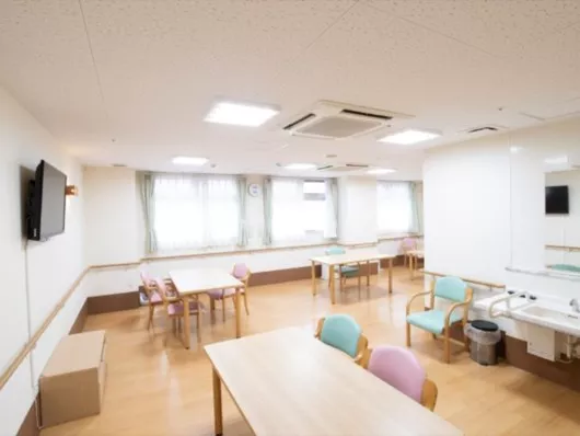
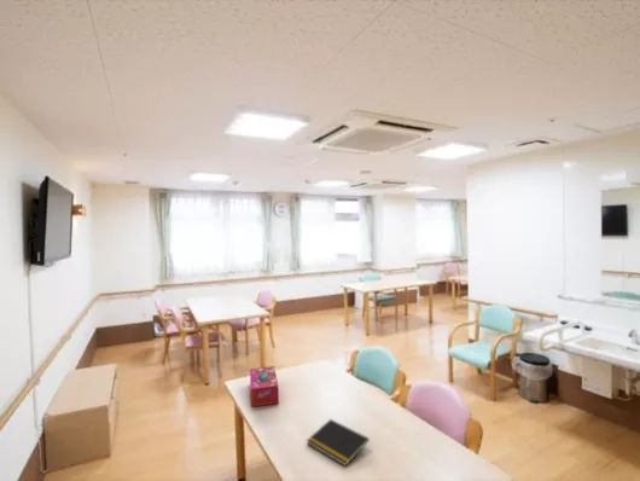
+ tissue box [249,365,280,408]
+ notepad [306,418,371,468]
